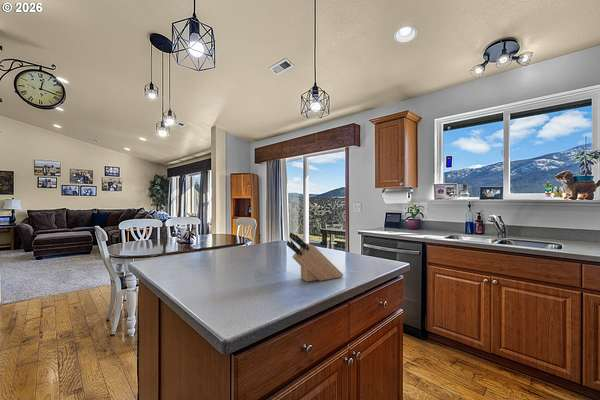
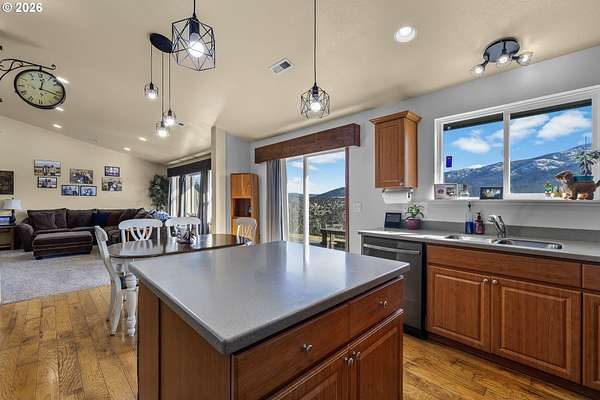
- knife block [286,231,344,283]
